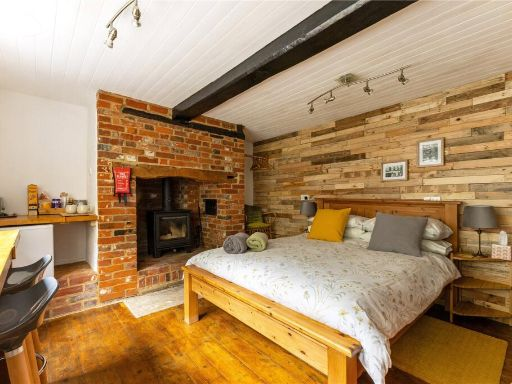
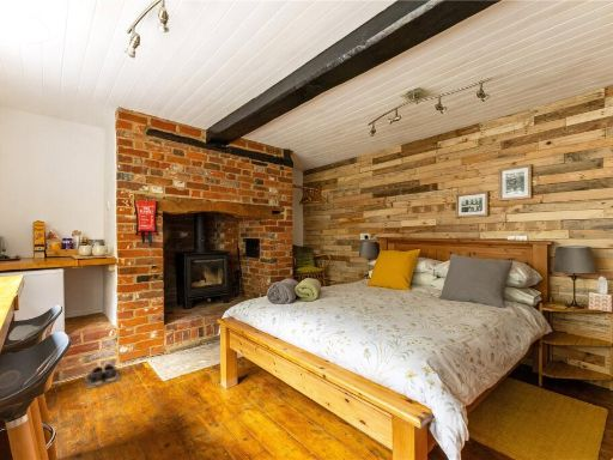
+ shoes [83,362,122,389]
